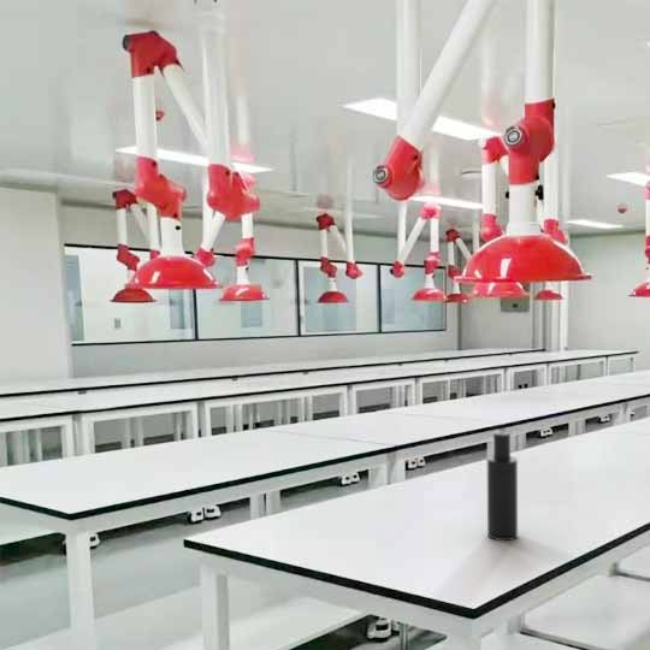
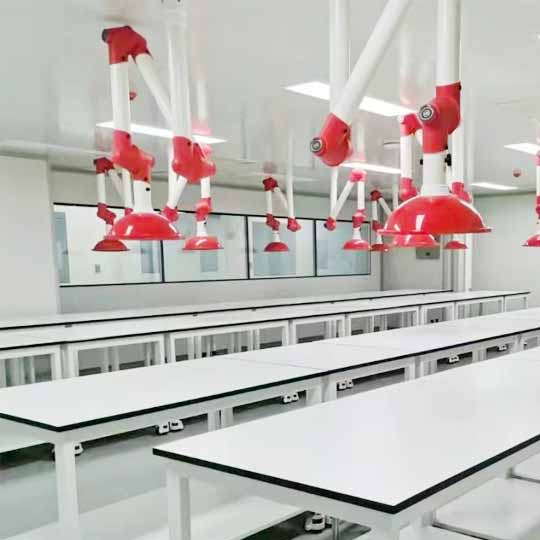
- atomizer [486,430,519,542]
